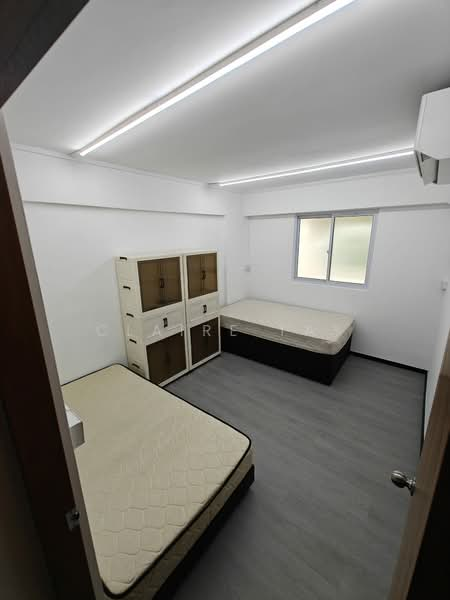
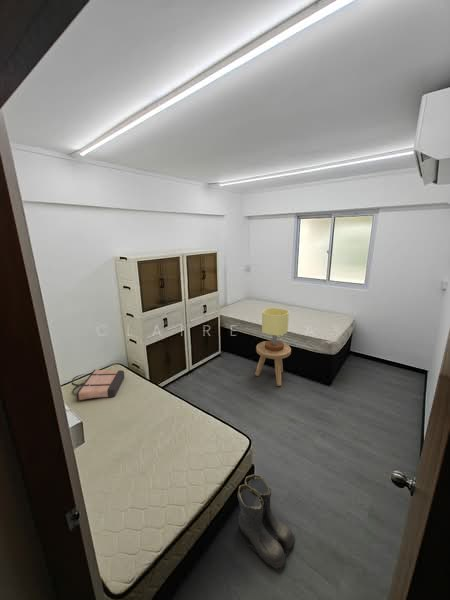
+ shopping bag [70,369,125,402]
+ table lamp [261,307,290,351]
+ stool [254,340,292,387]
+ boots [236,473,296,572]
